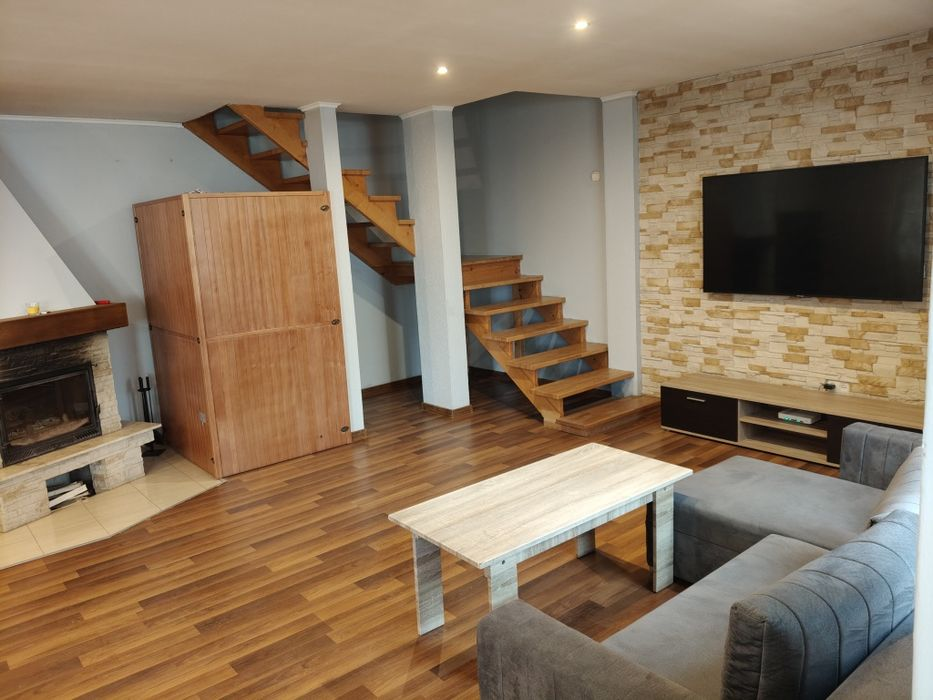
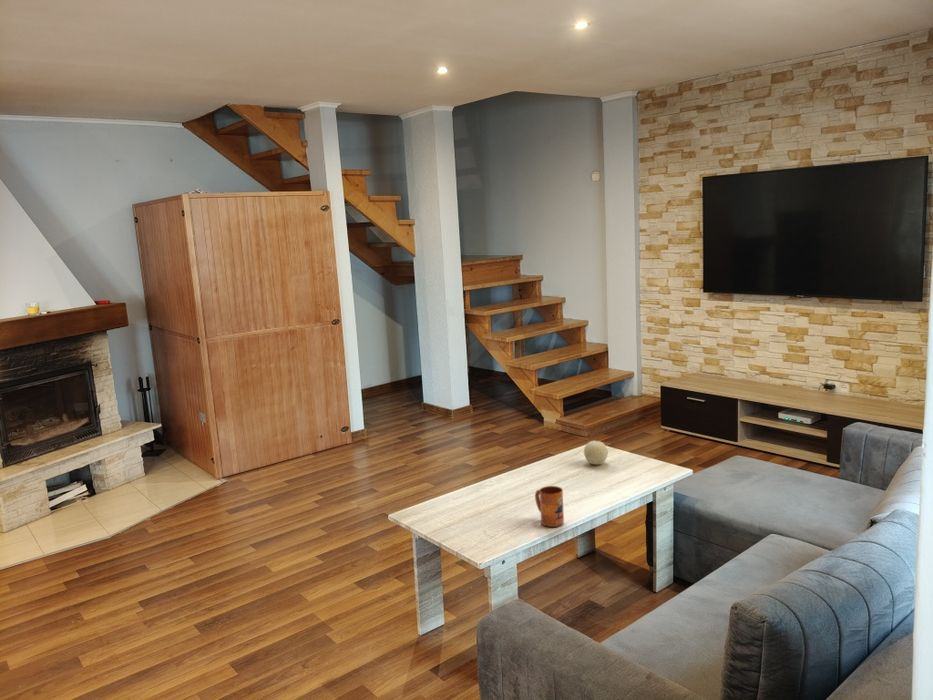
+ mug [534,485,565,528]
+ fruit [583,440,609,466]
